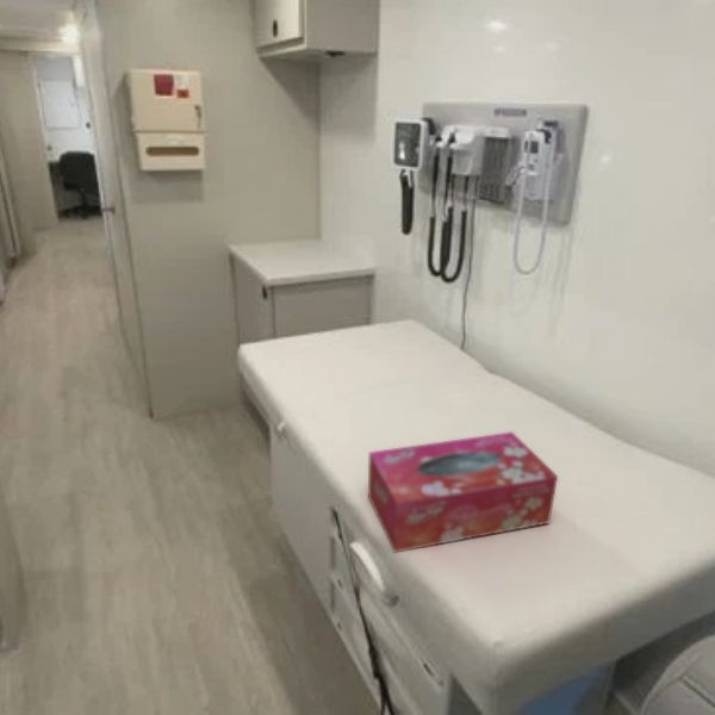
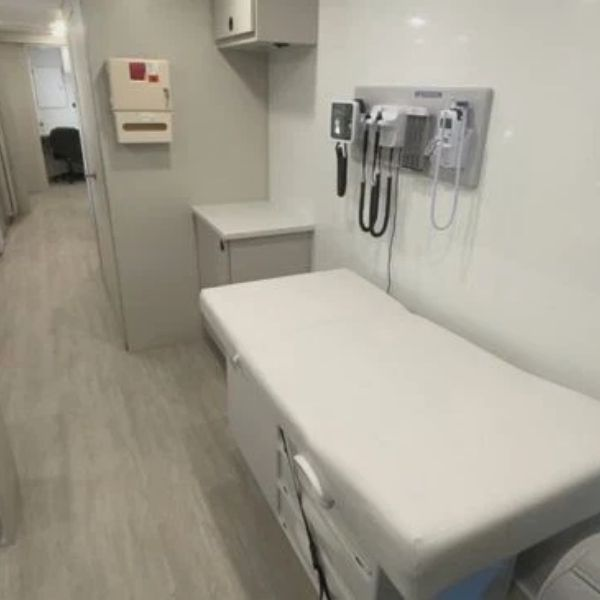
- tissue box [367,430,559,554]
